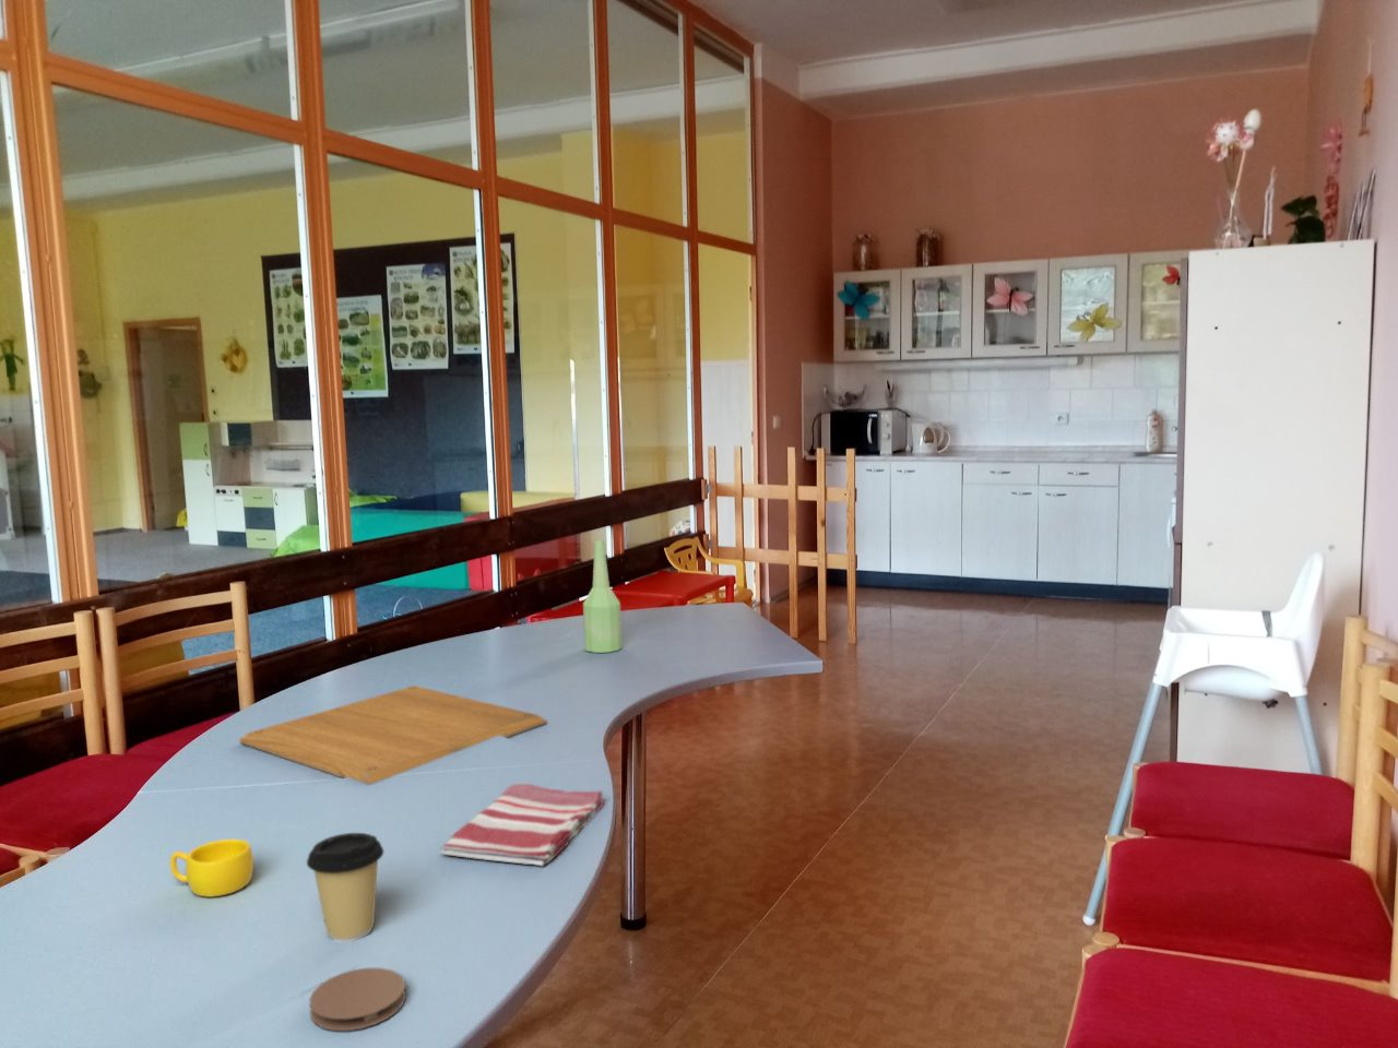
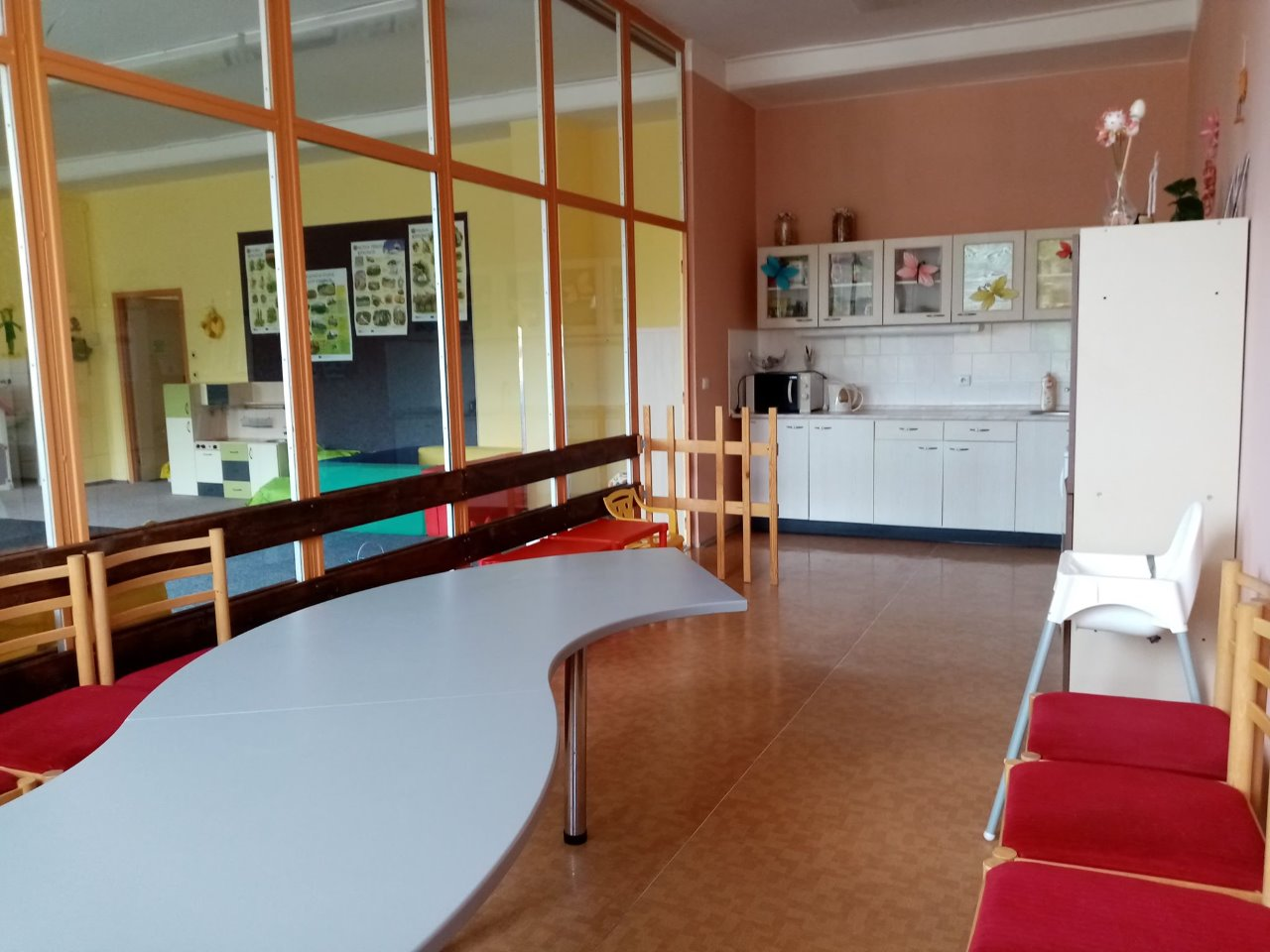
- chopping board [238,685,548,786]
- dish towel [439,783,607,867]
- cup [170,839,254,898]
- bottle [582,538,623,654]
- coffee cup [306,832,384,943]
- coaster [308,968,407,1031]
